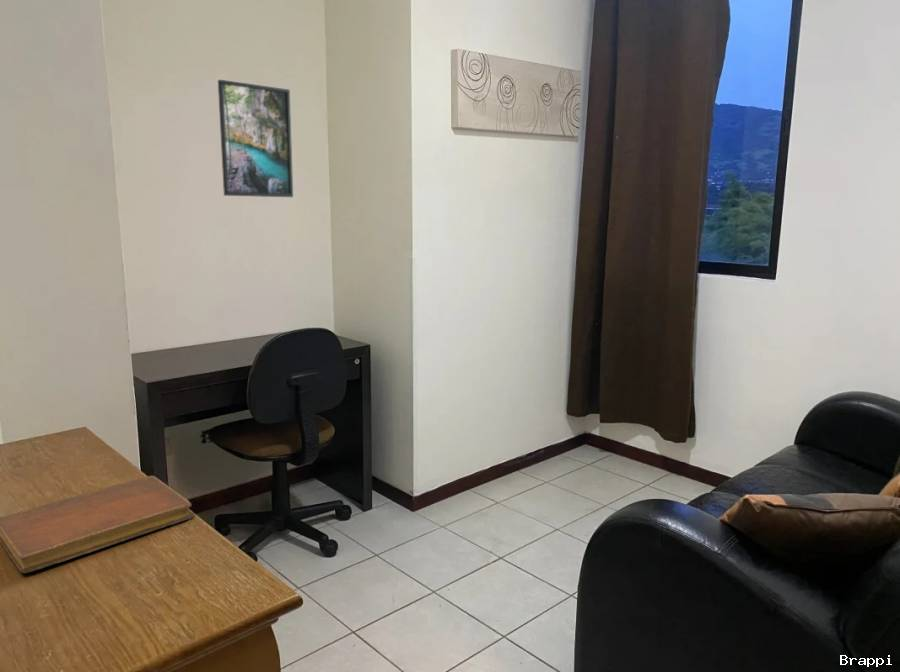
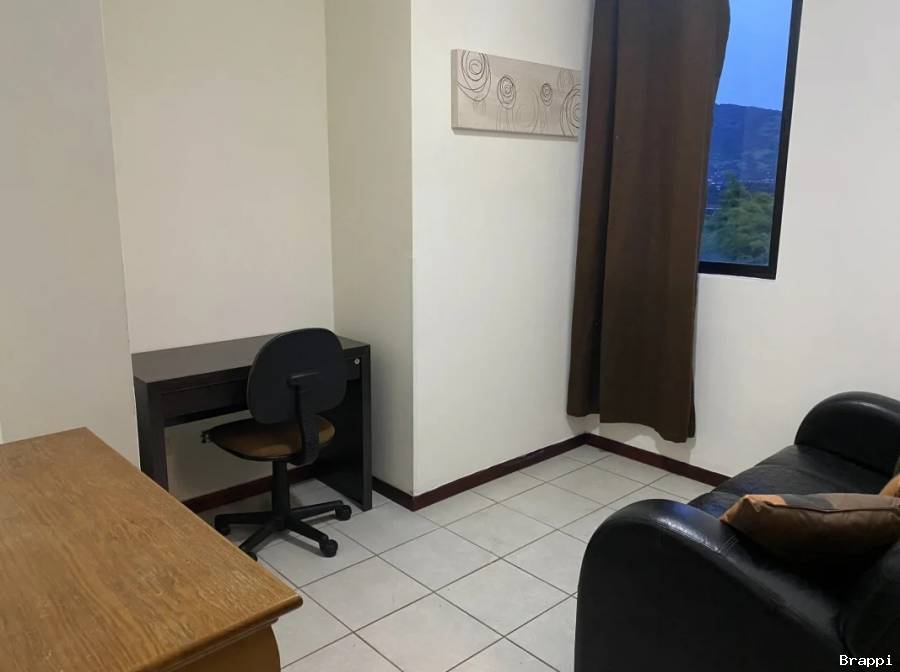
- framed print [217,79,294,198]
- notebook [0,474,194,574]
